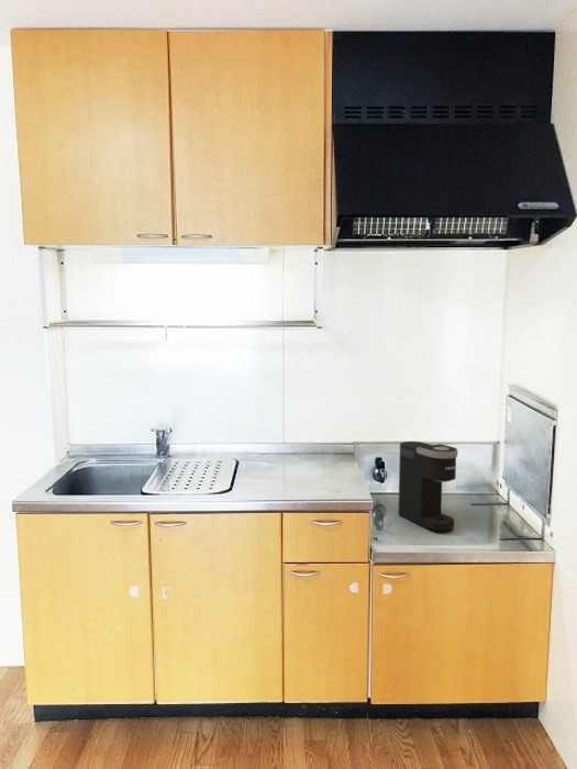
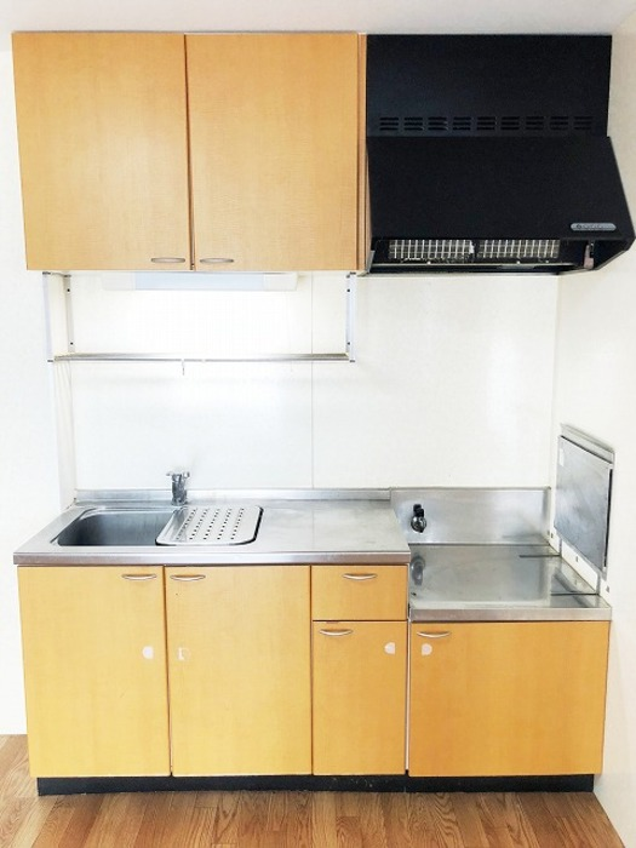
- coffee maker [398,441,458,532]
